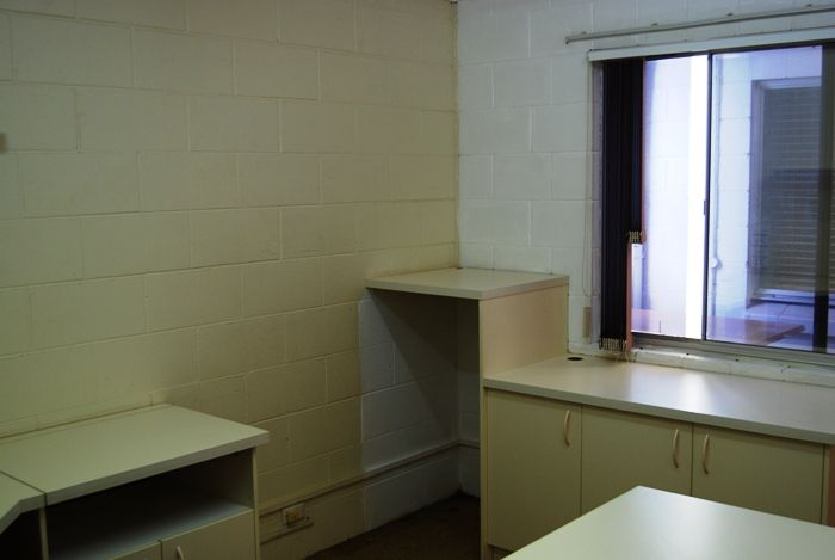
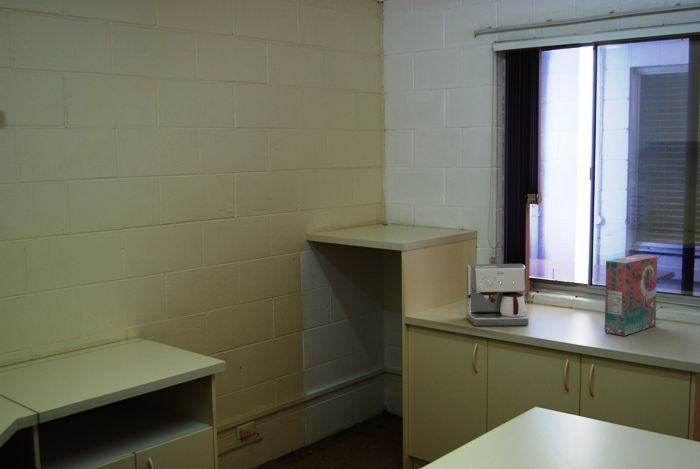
+ coffee maker [466,263,530,327]
+ cereal box [604,254,658,337]
